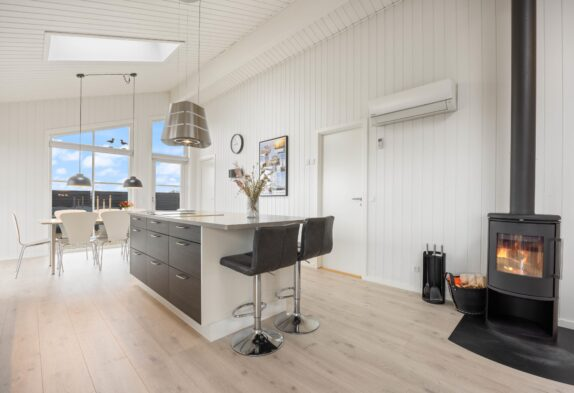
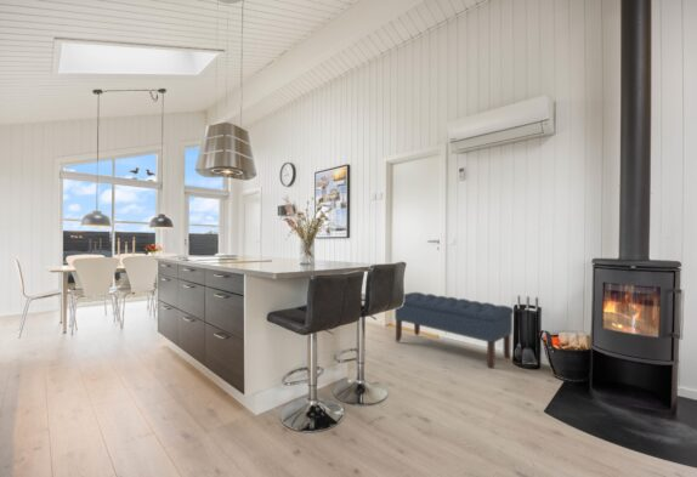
+ bench [393,291,515,370]
